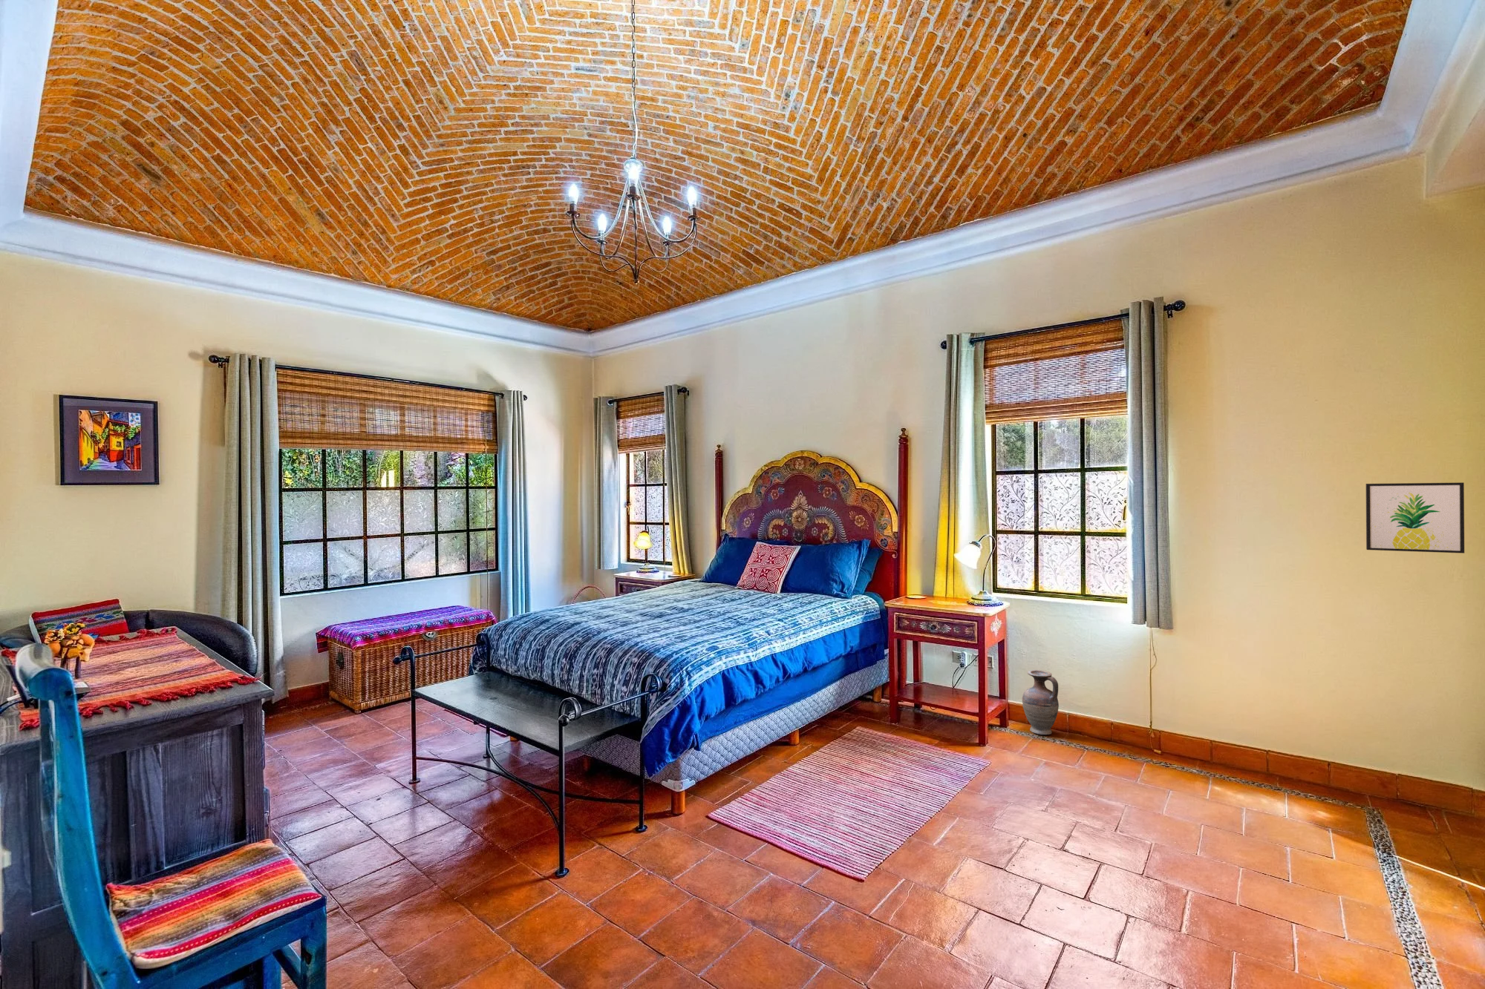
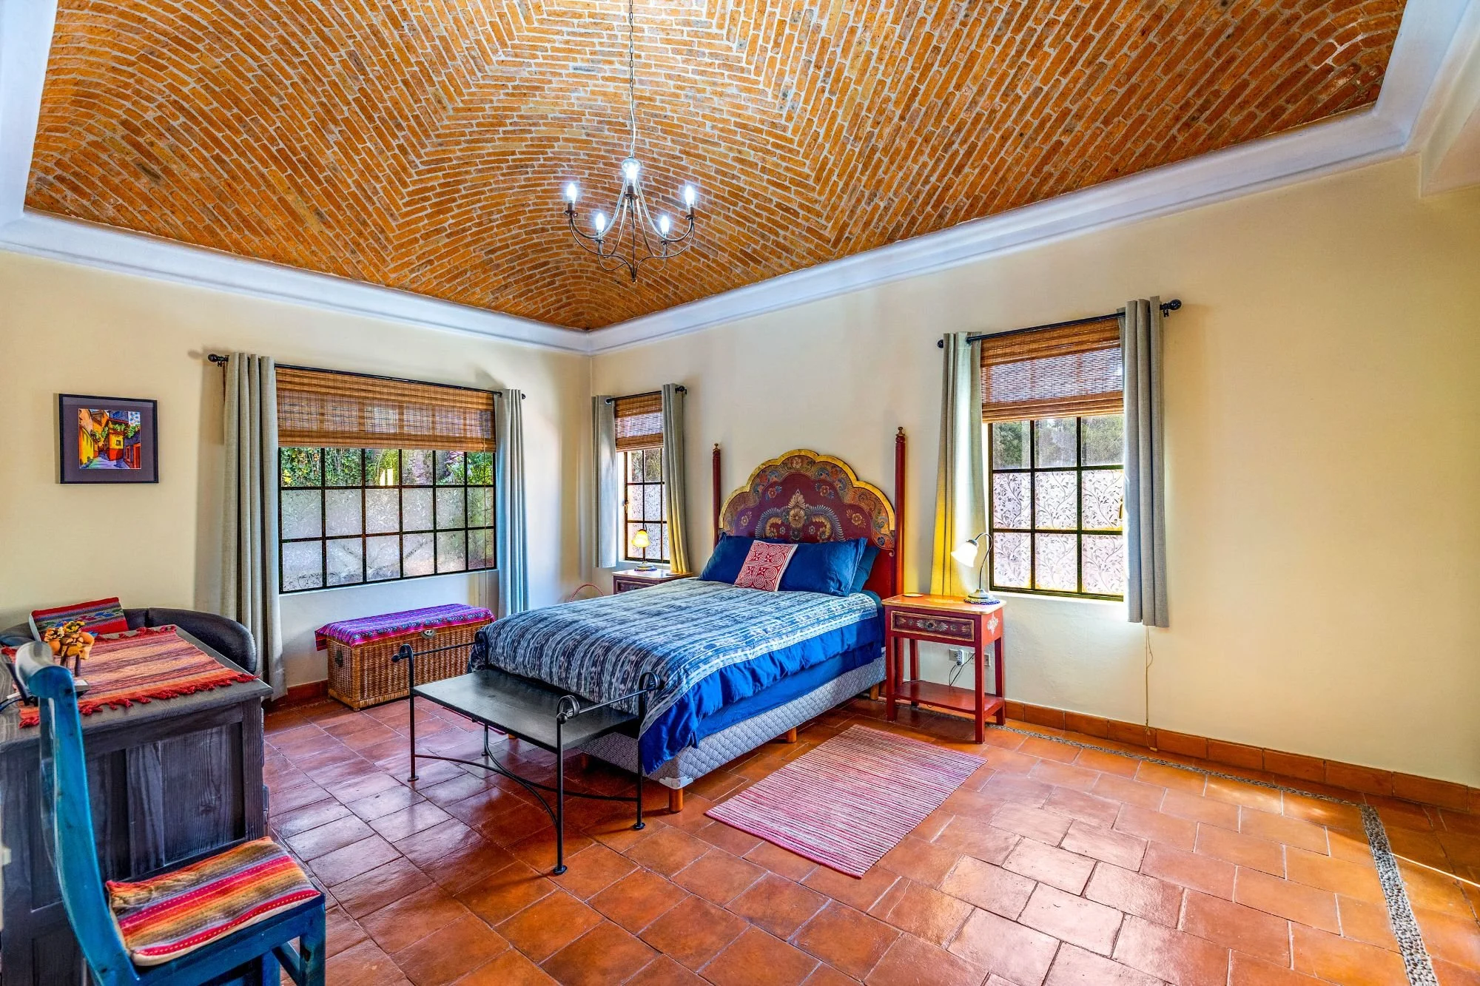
- wall art [1366,481,1465,554]
- vase [1021,669,1060,735]
